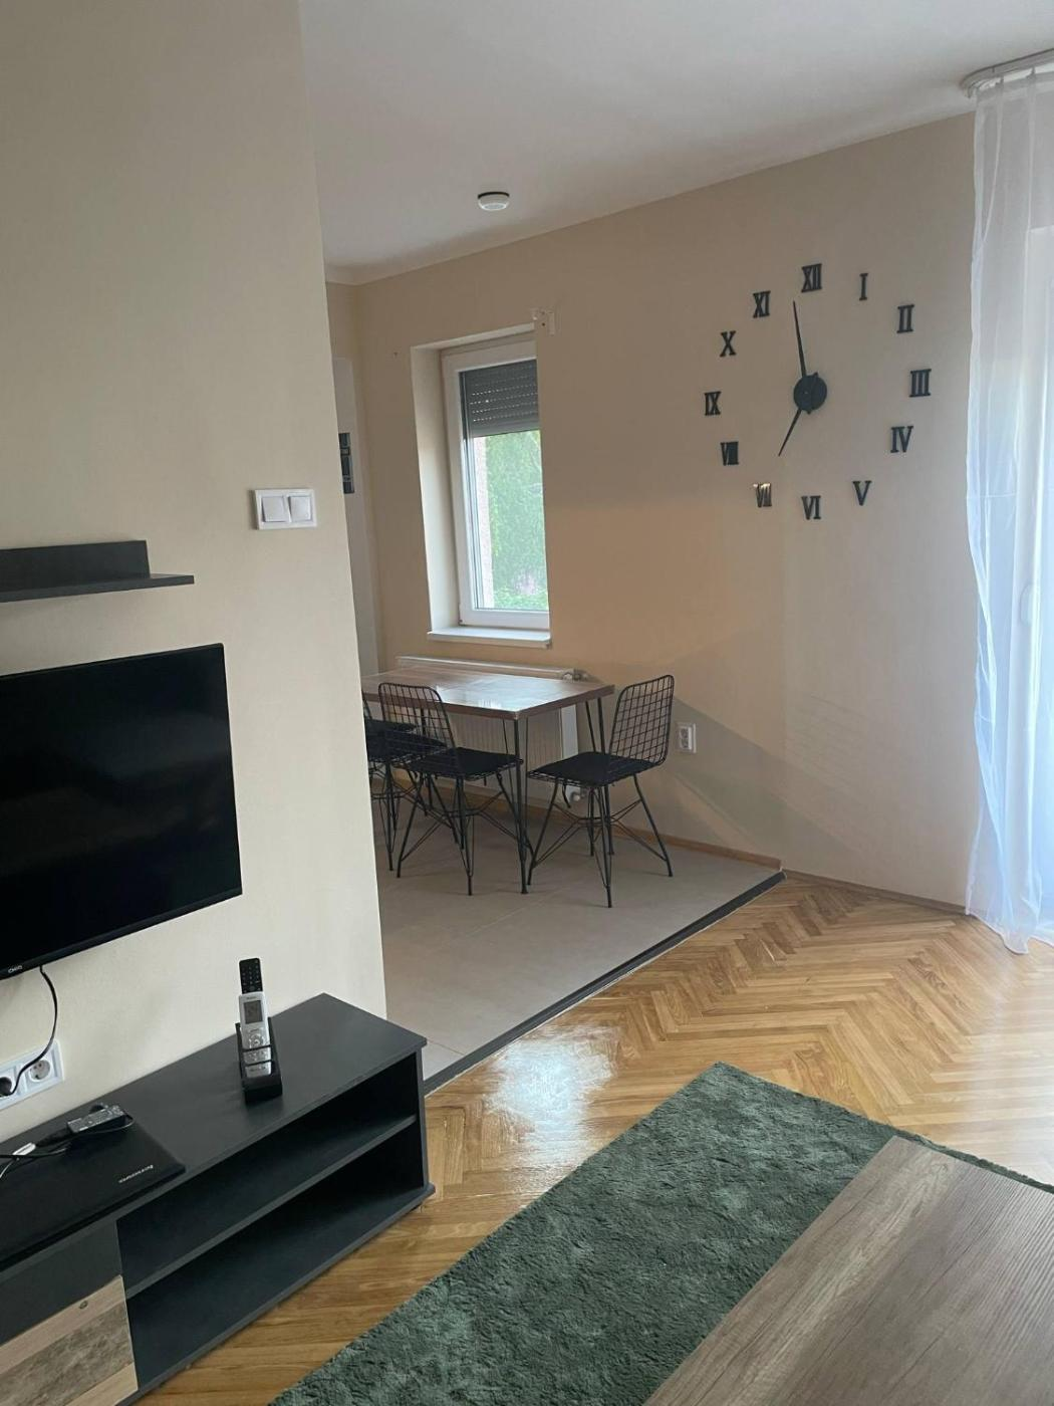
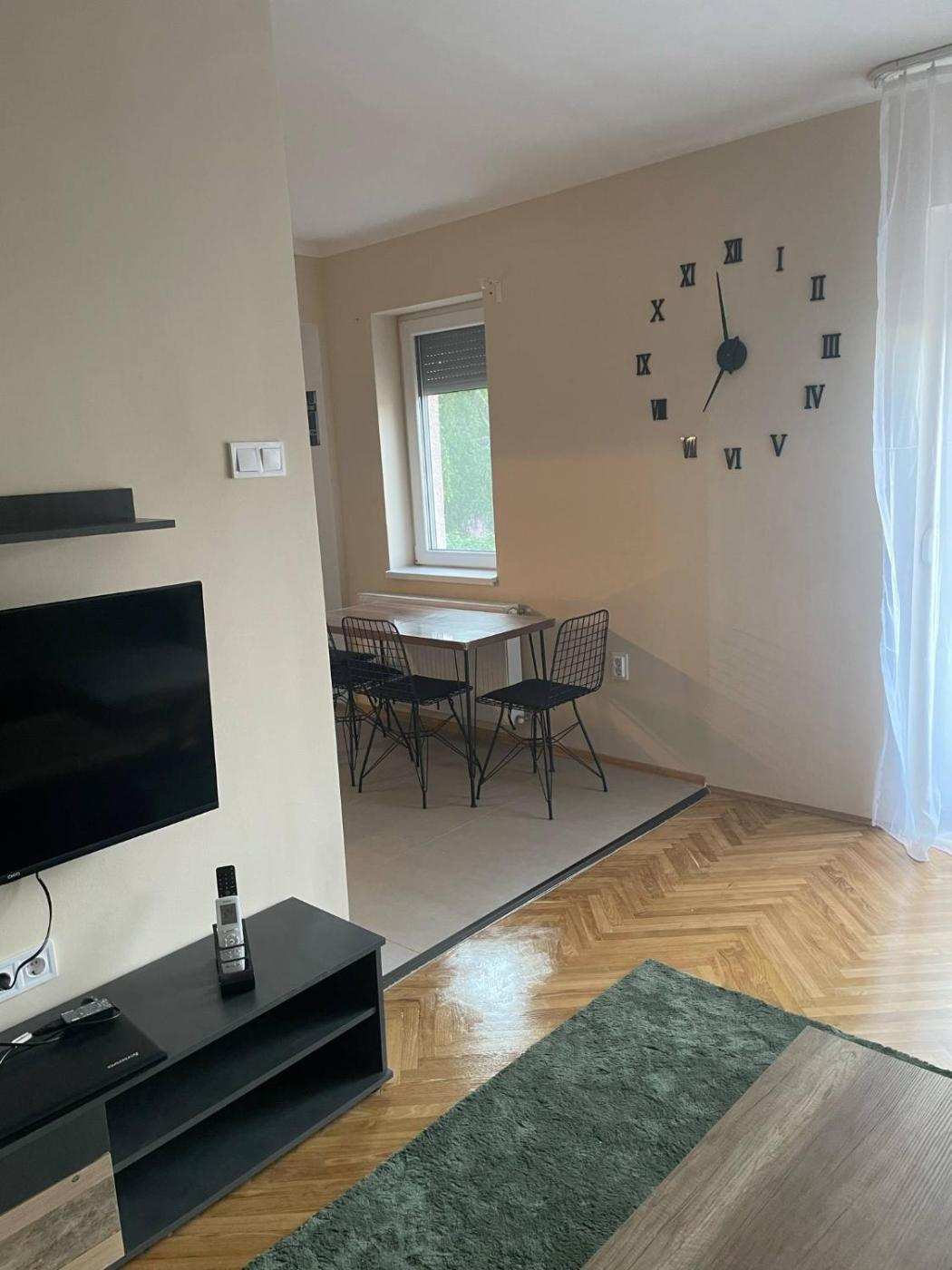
- smoke detector [476,180,510,210]
